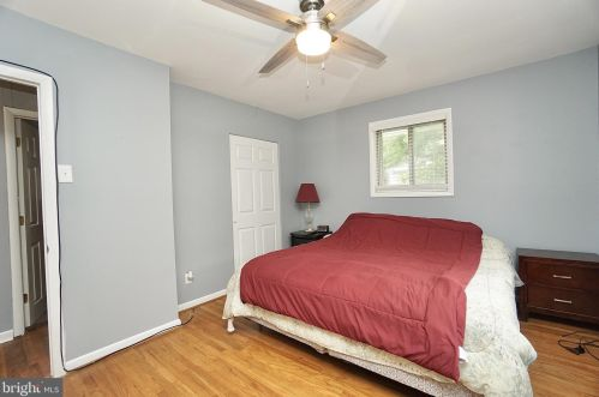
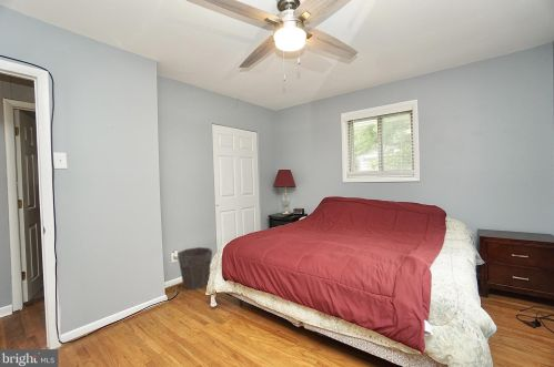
+ waste bin [177,246,213,290]
